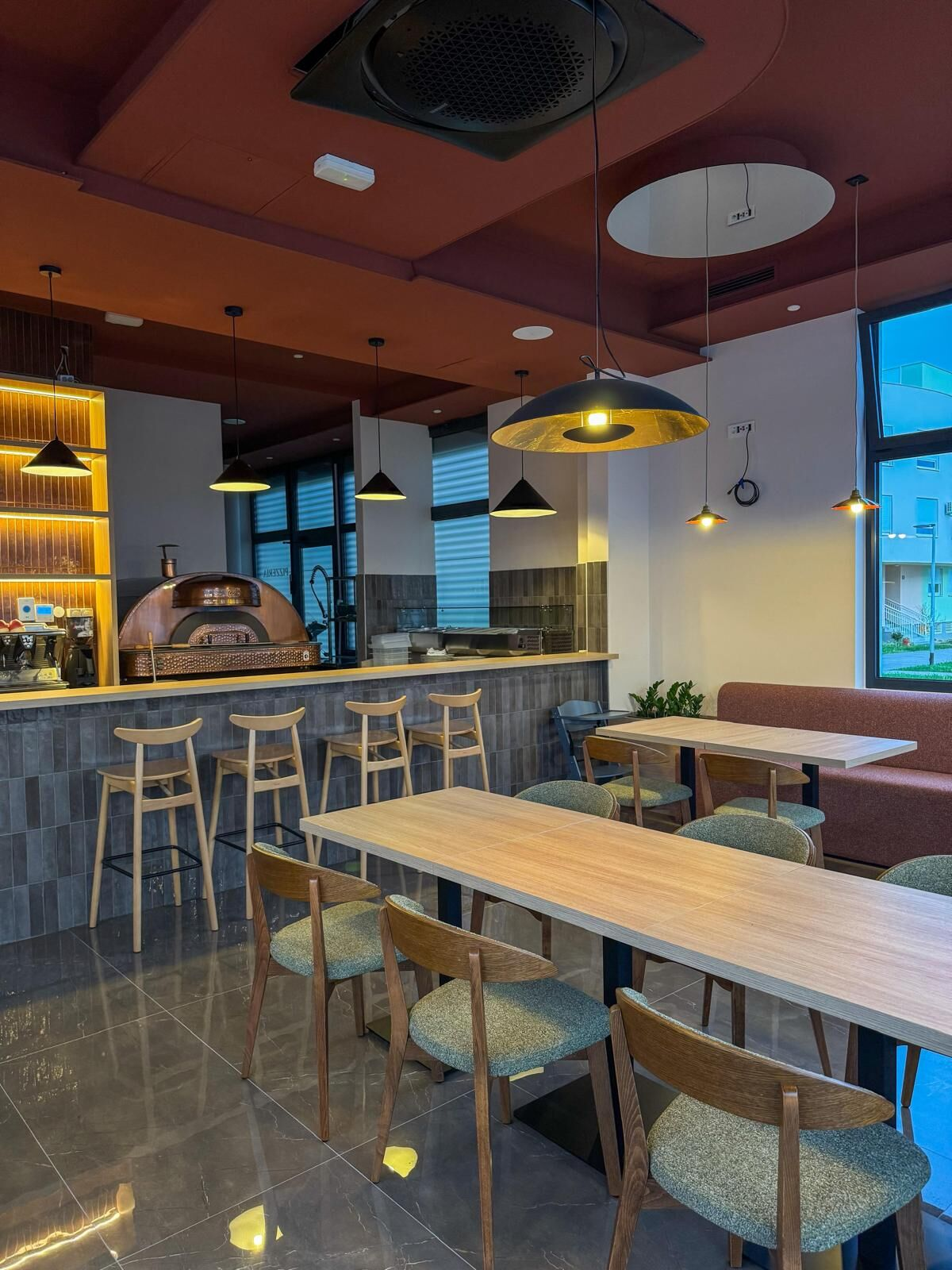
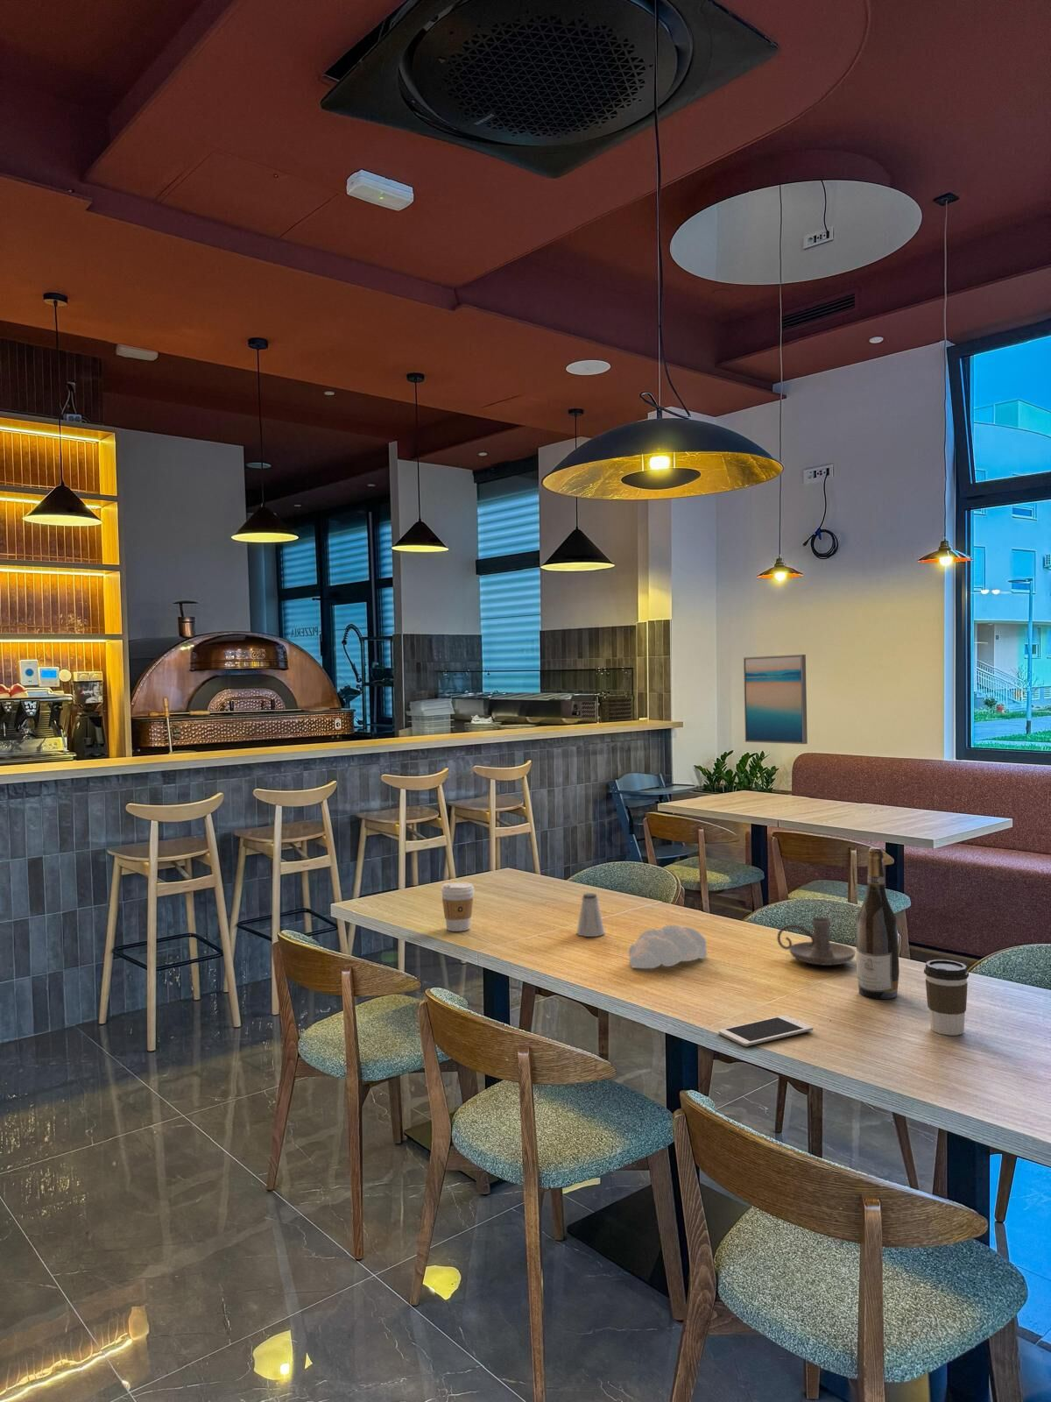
+ wine bottle [856,847,901,1000]
+ coffee cup [440,882,475,933]
+ saltshaker [575,892,606,937]
+ coffee cup [923,958,969,1037]
+ wall art [743,654,808,745]
+ candle holder [776,916,857,967]
+ cell phone [718,1015,814,1048]
+ bread [628,924,708,969]
